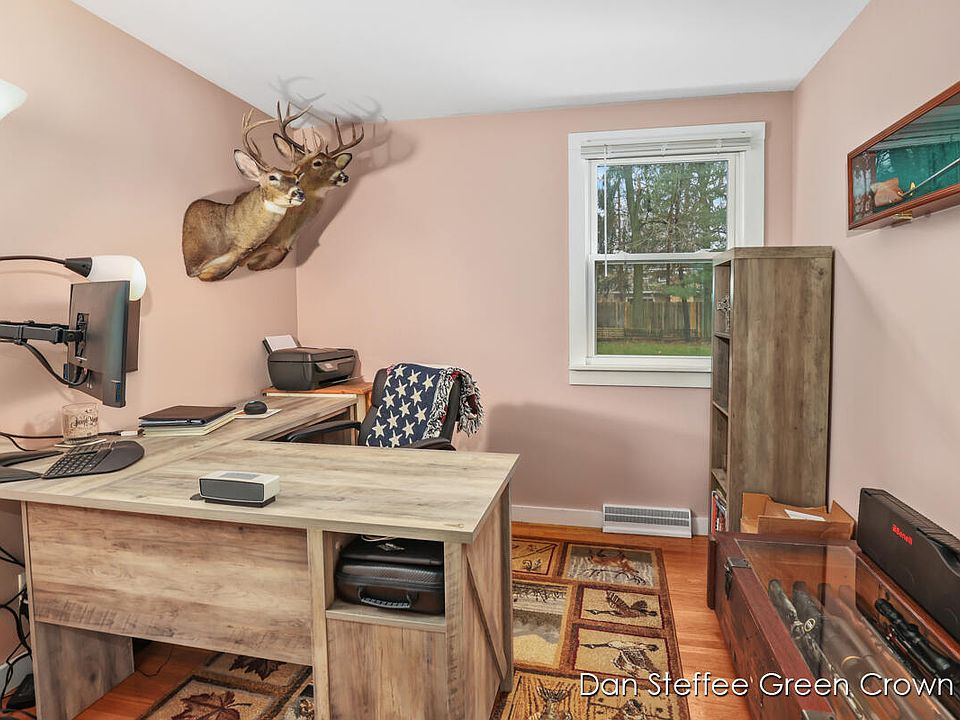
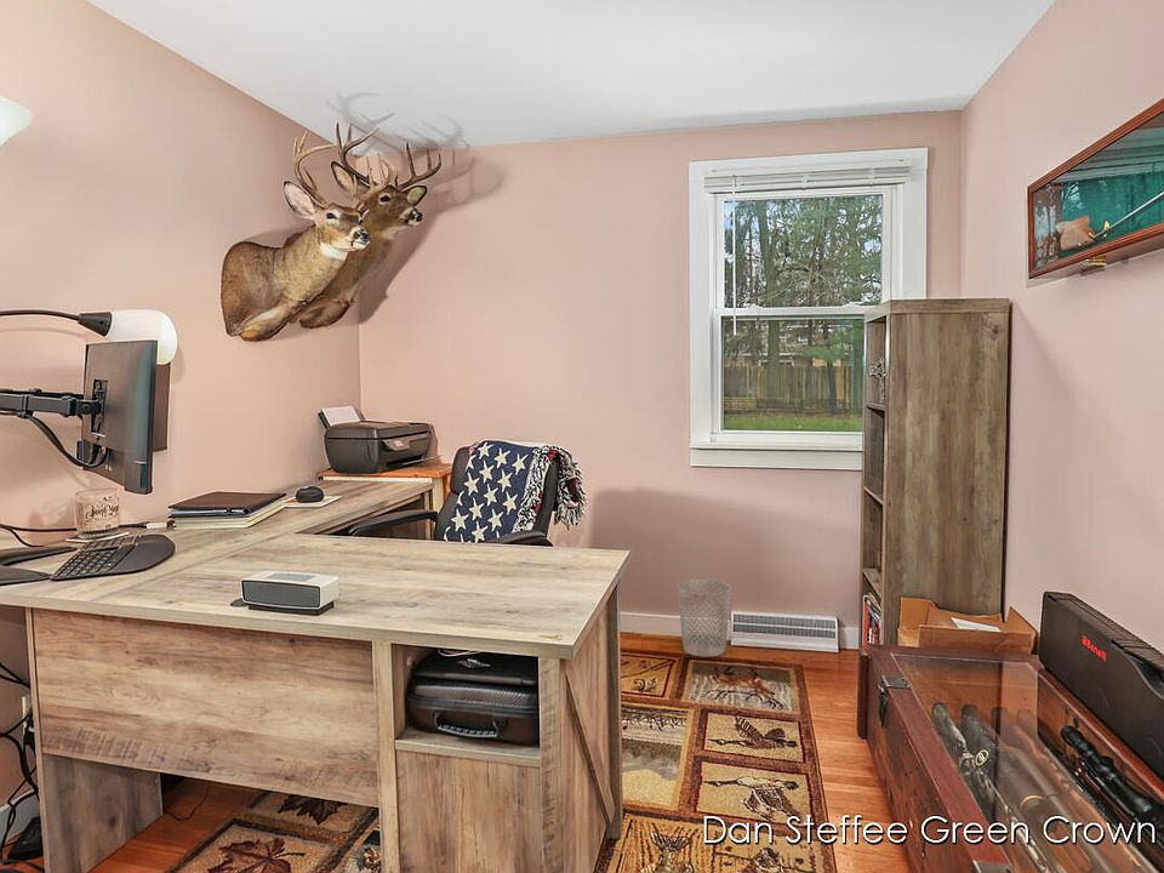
+ wastebasket [677,578,732,658]
